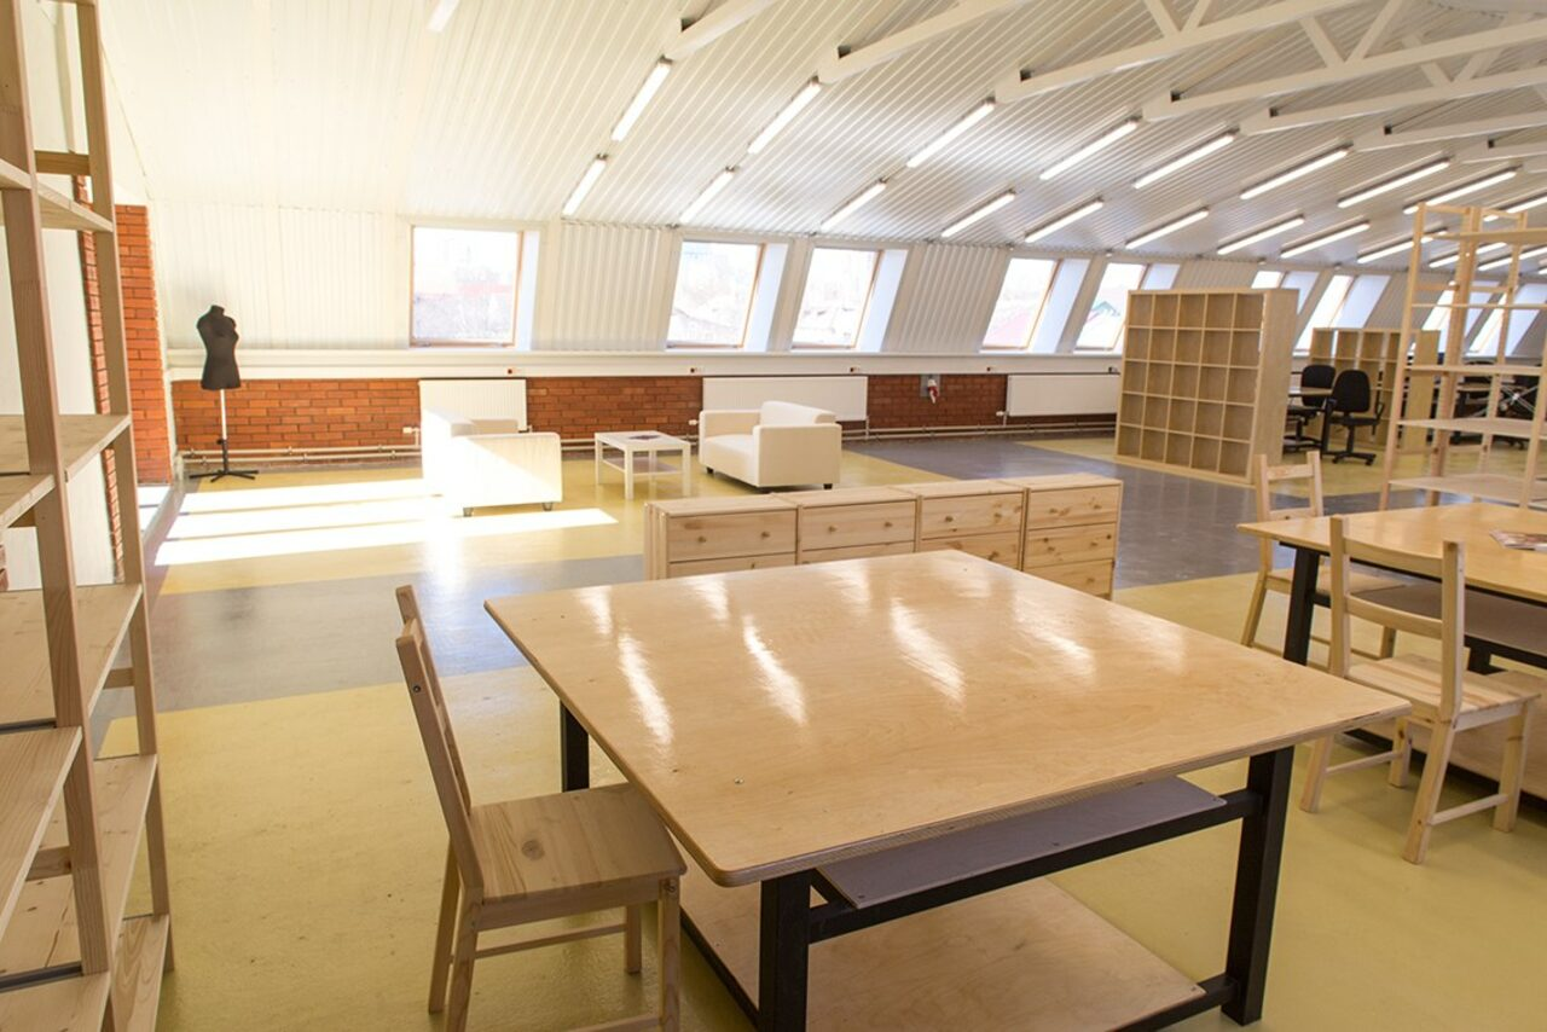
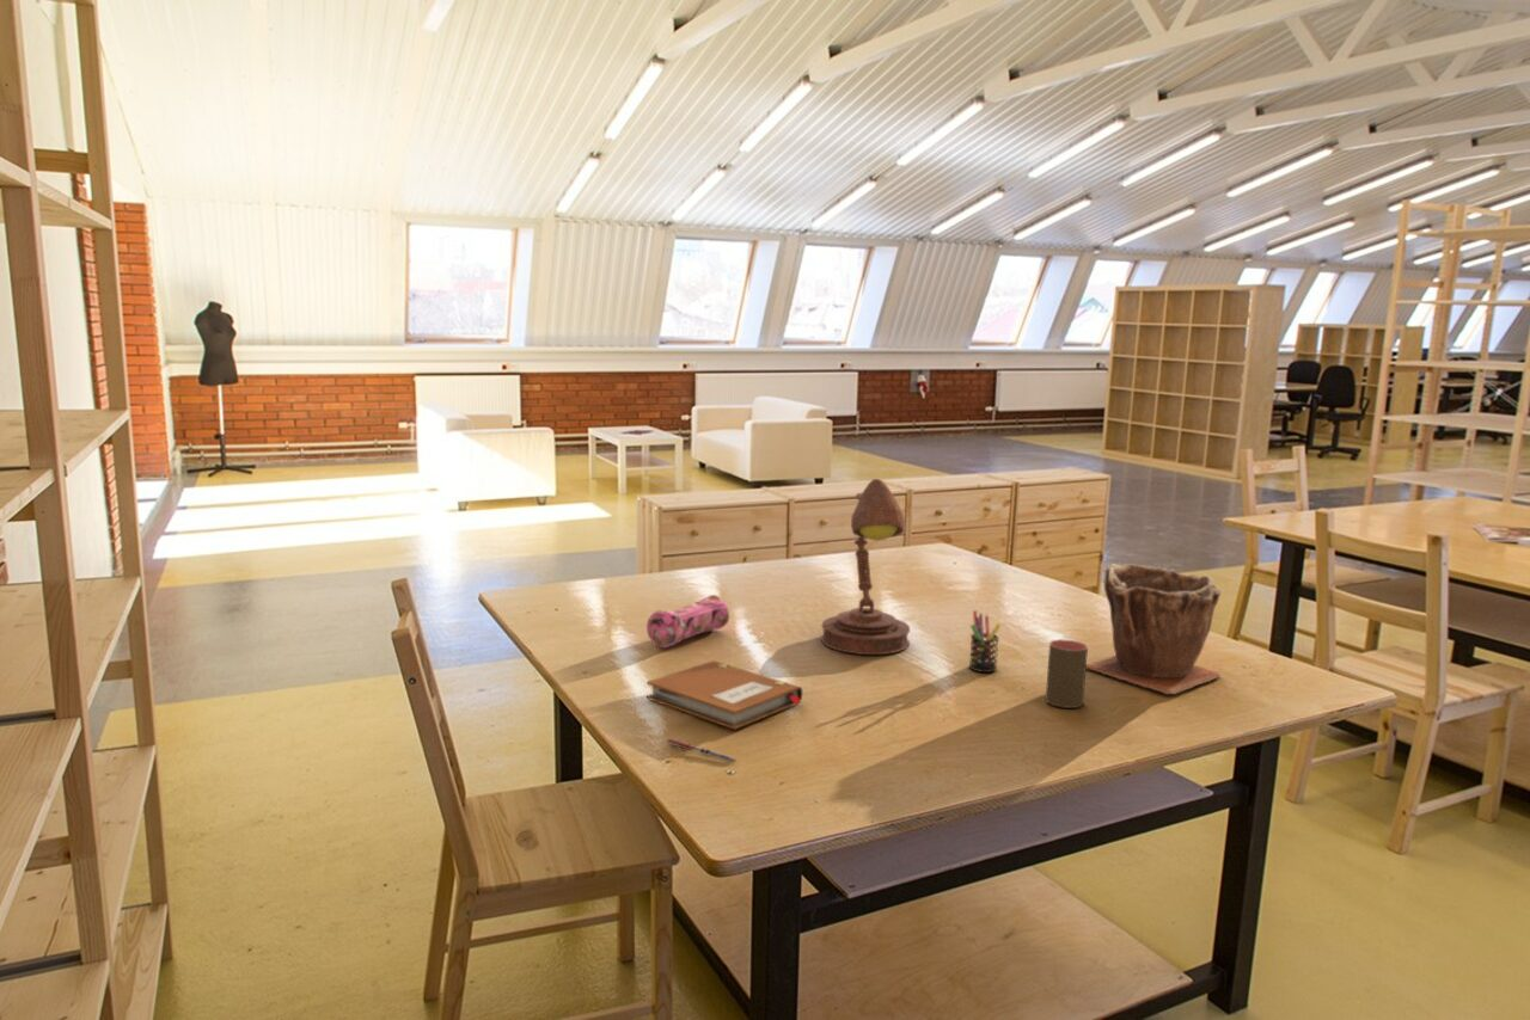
+ desk lamp [820,478,911,656]
+ pencil case [645,594,730,649]
+ cup [1045,638,1089,709]
+ notebook [645,659,803,731]
+ pen holder [968,609,1002,674]
+ pen [666,738,738,763]
+ plant pot [1087,563,1223,695]
